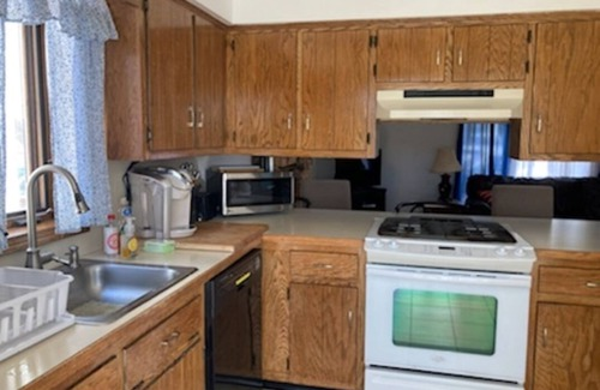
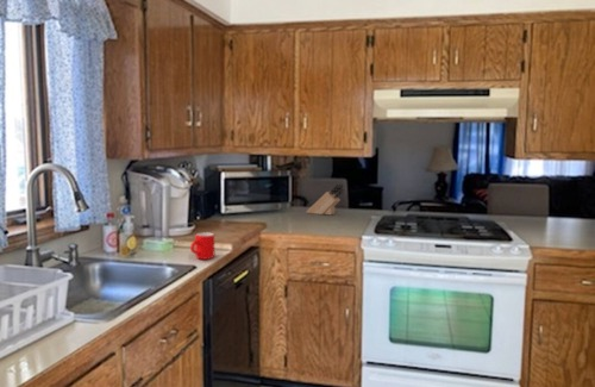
+ knife block [305,183,345,216]
+ mug [189,231,215,261]
